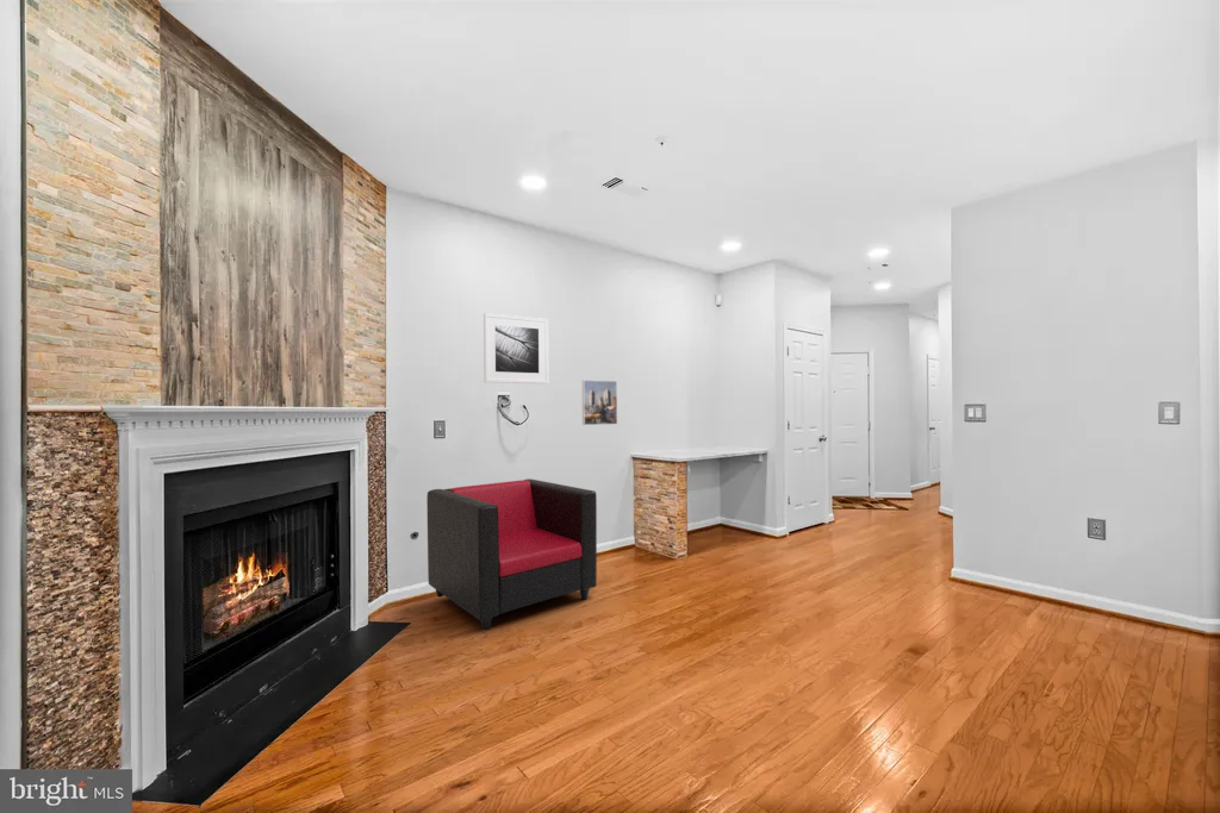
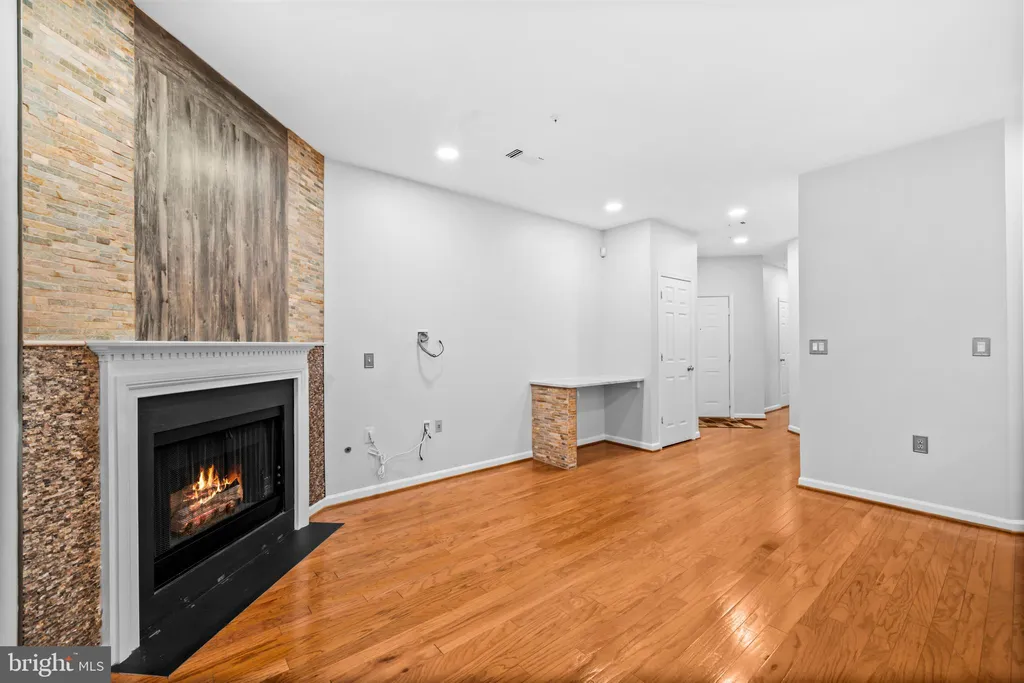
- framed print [581,379,618,426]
- sofa [425,477,598,631]
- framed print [483,312,549,384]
